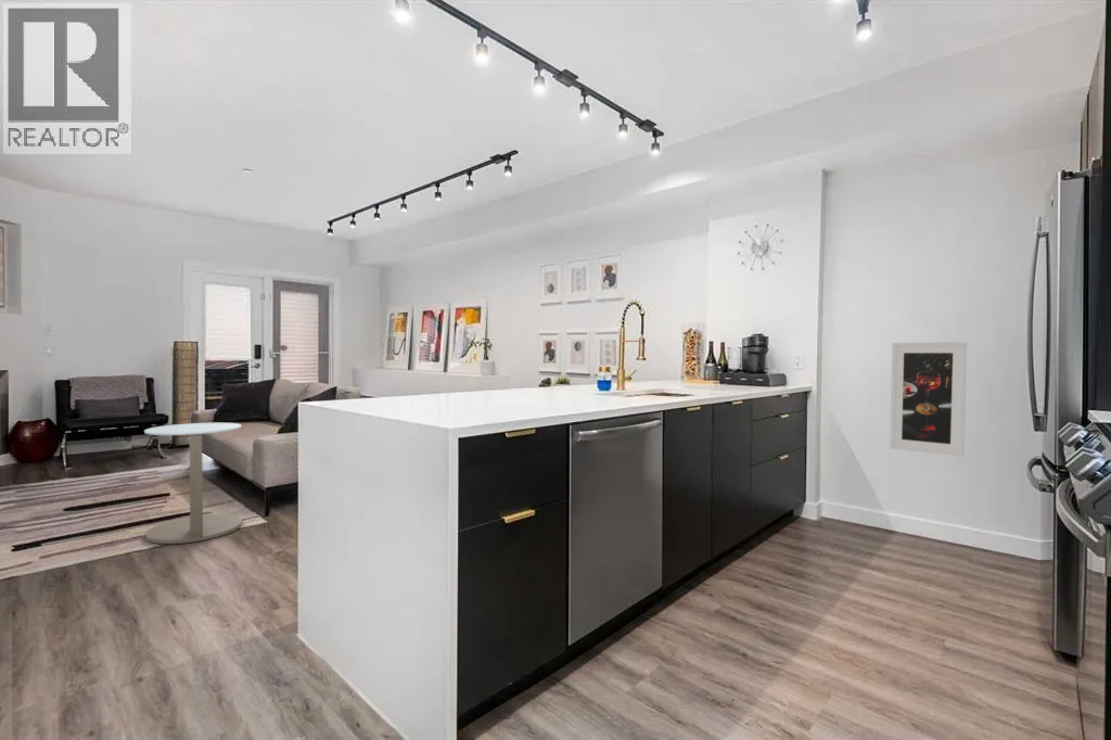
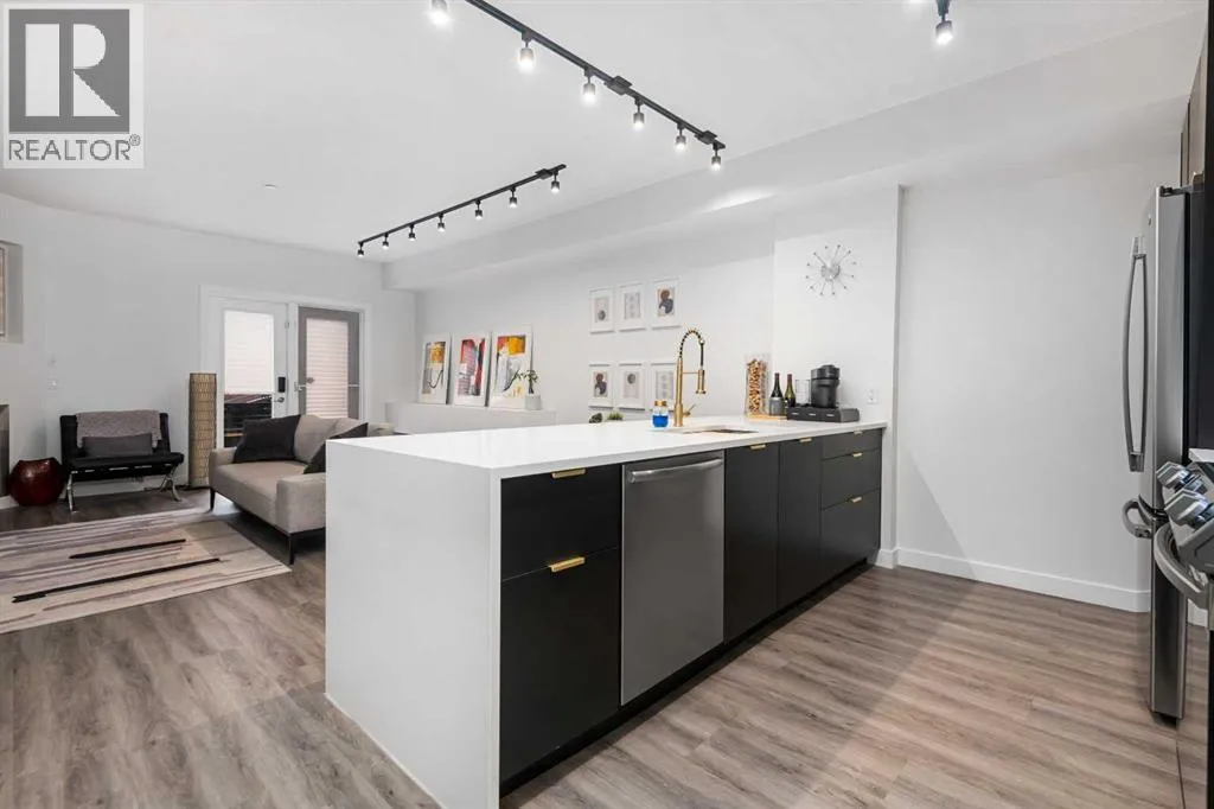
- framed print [889,341,968,457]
- side table [143,422,243,545]
